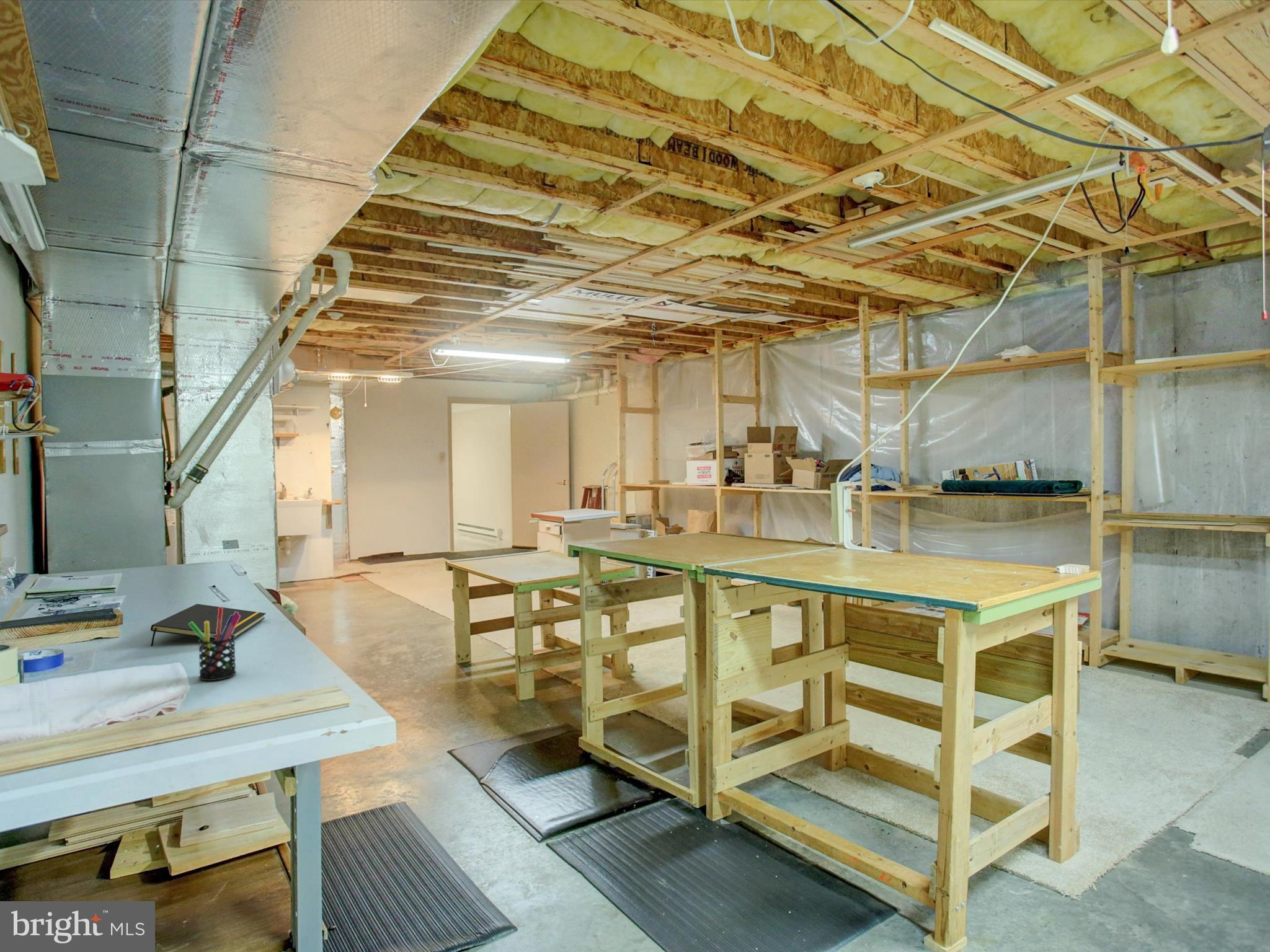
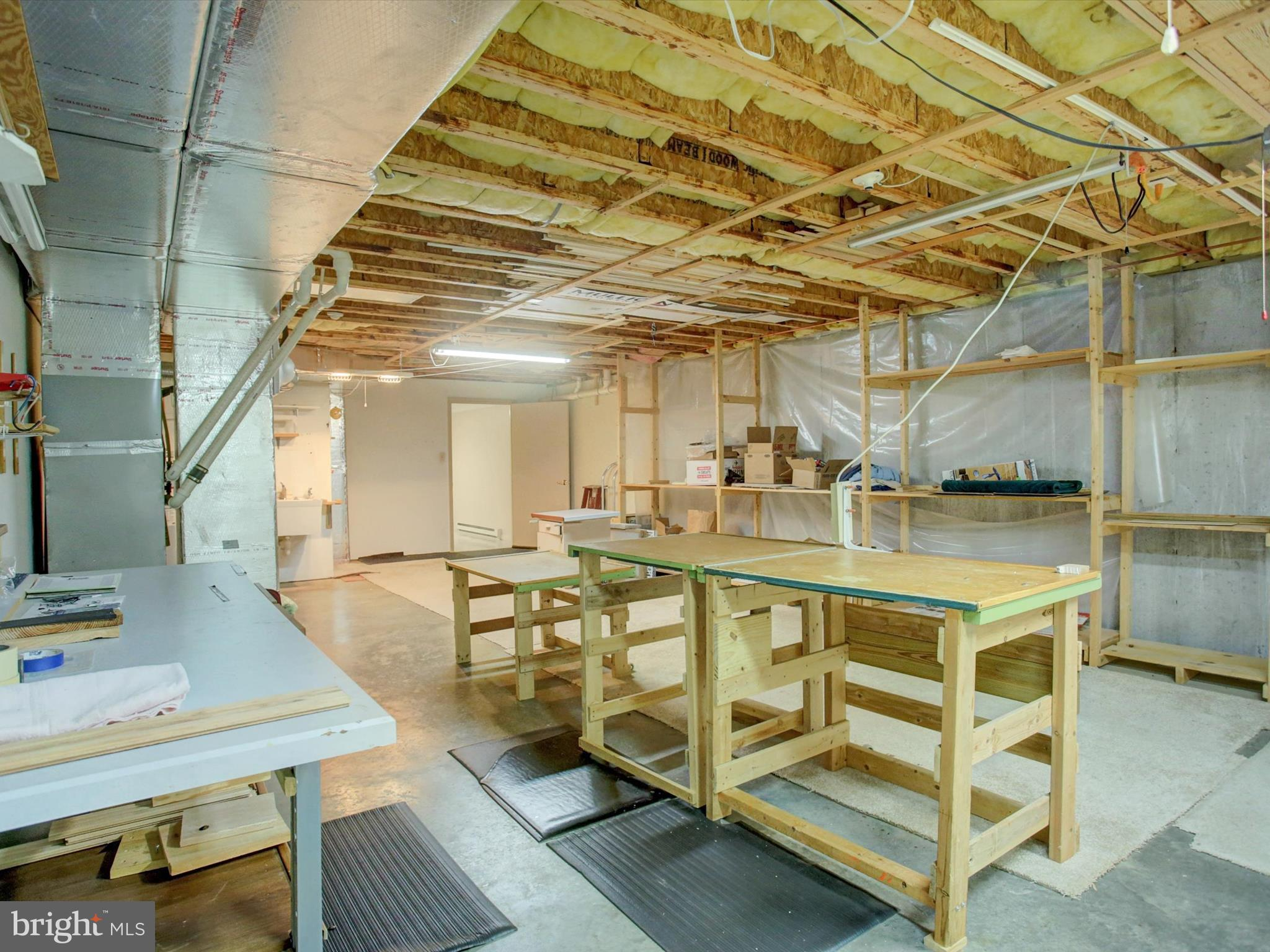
- notepad [150,603,267,647]
- pen holder [189,606,241,681]
